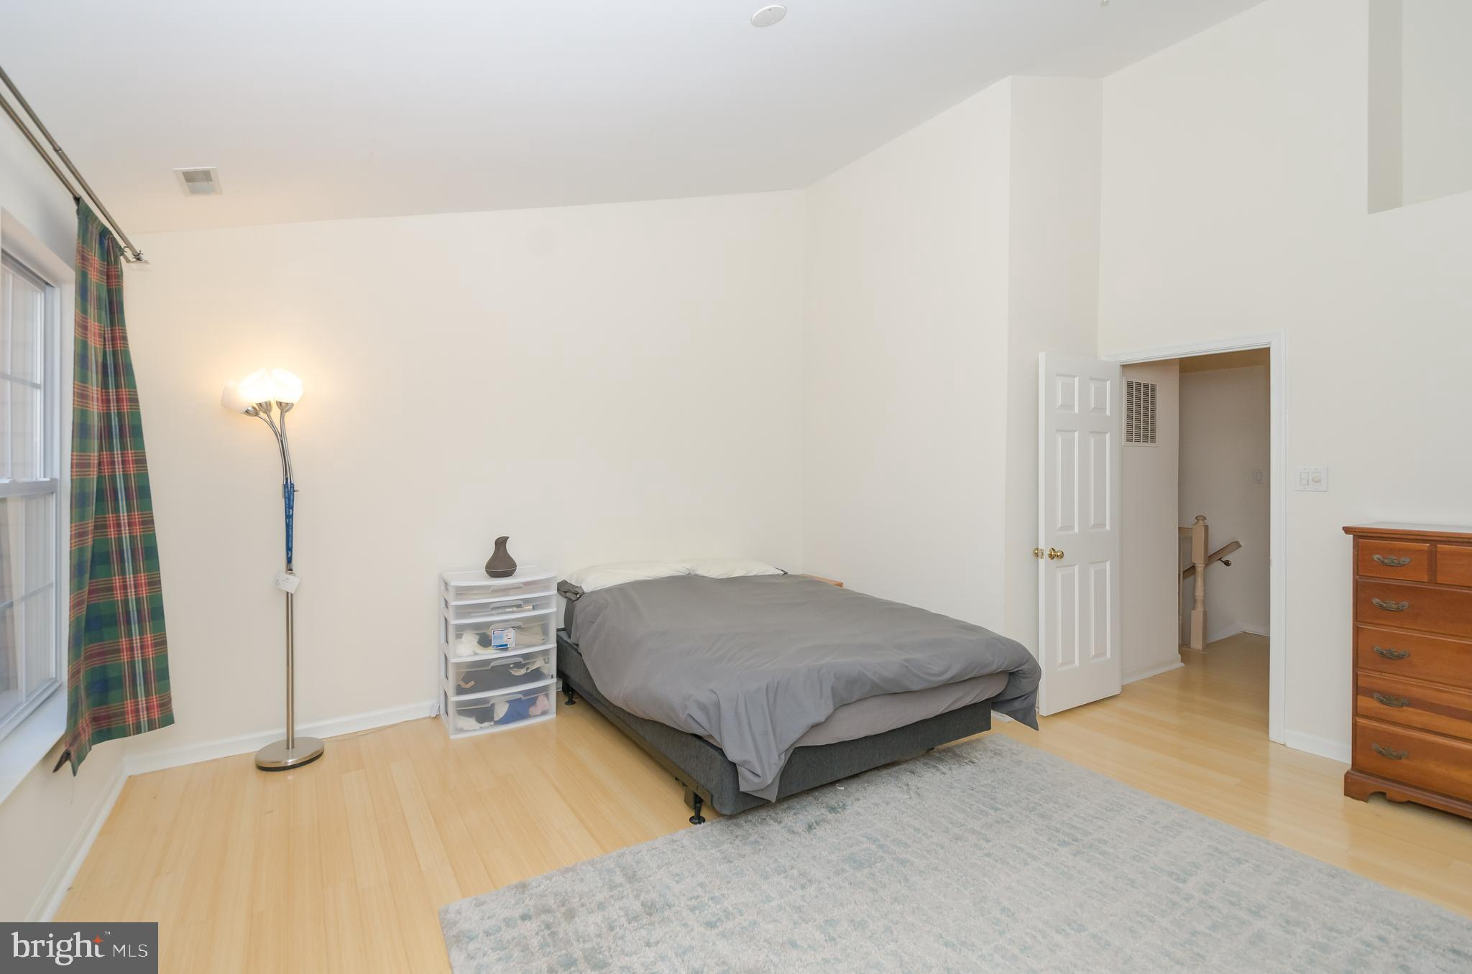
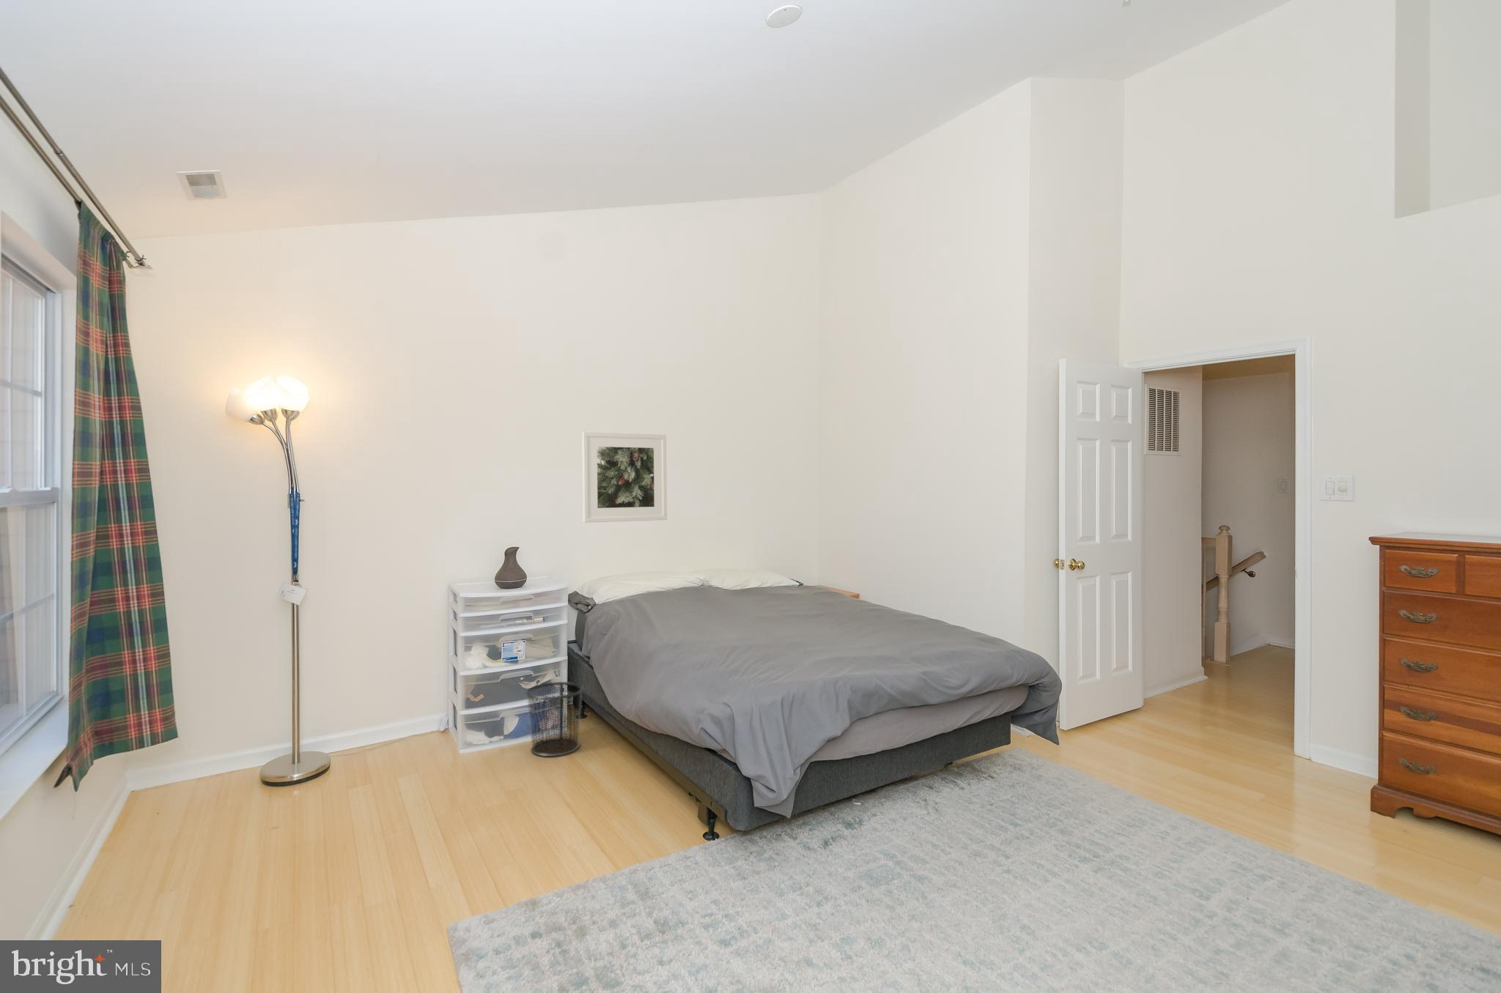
+ waste bin [524,682,584,757]
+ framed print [581,431,667,523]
